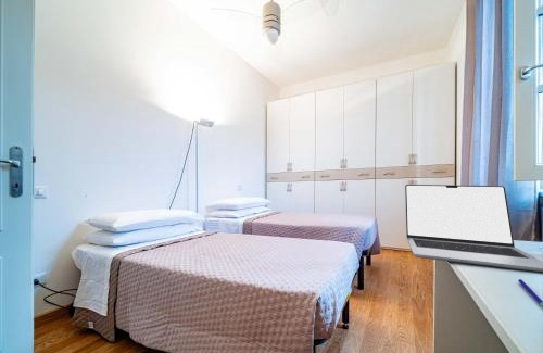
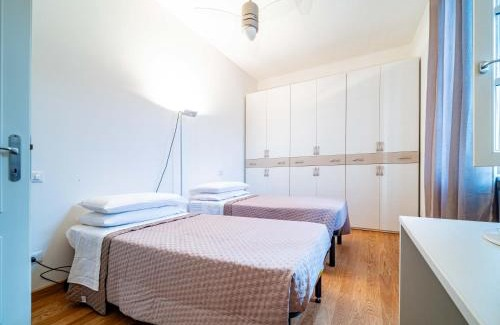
- laptop [404,184,543,274]
- pen [517,278,543,308]
